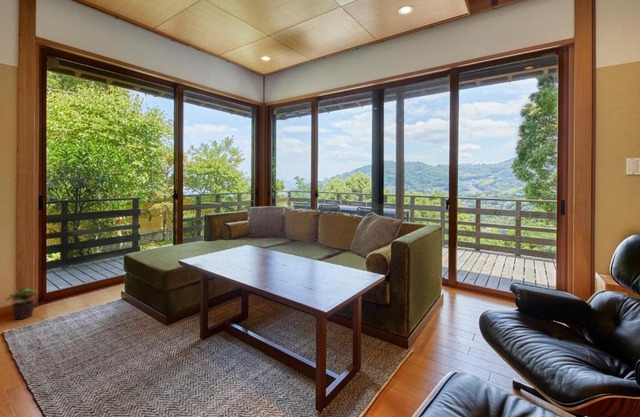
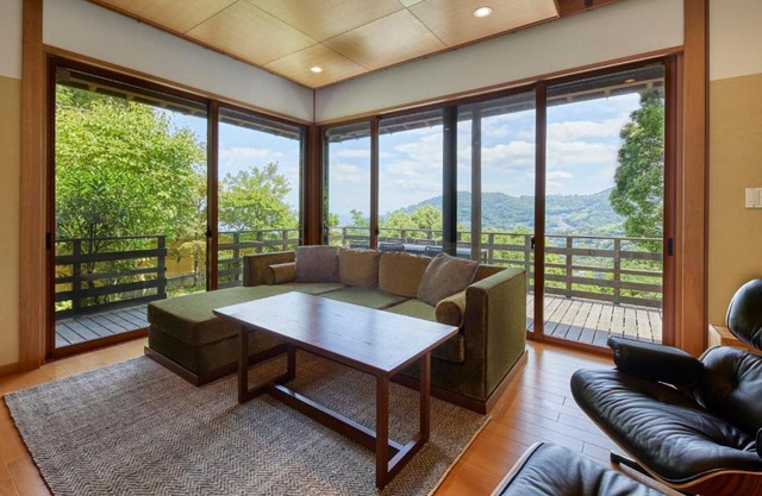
- potted plant [5,286,38,320]
